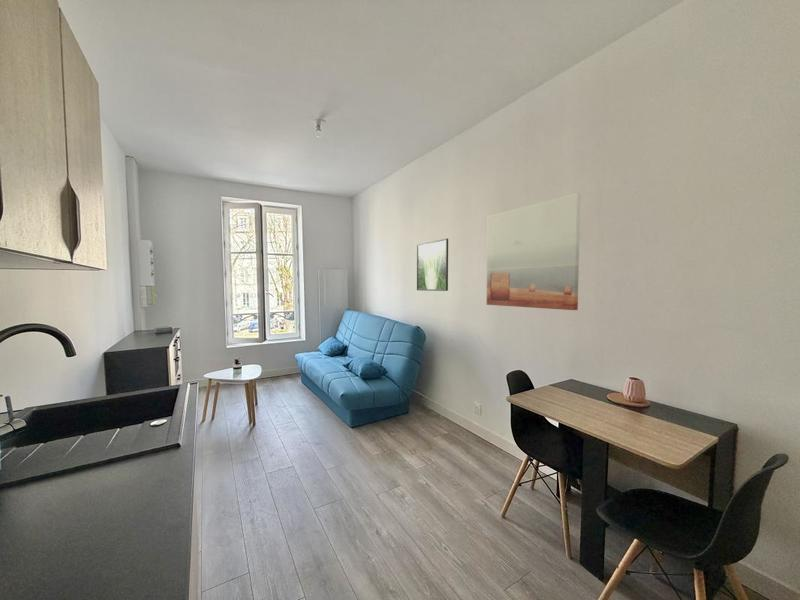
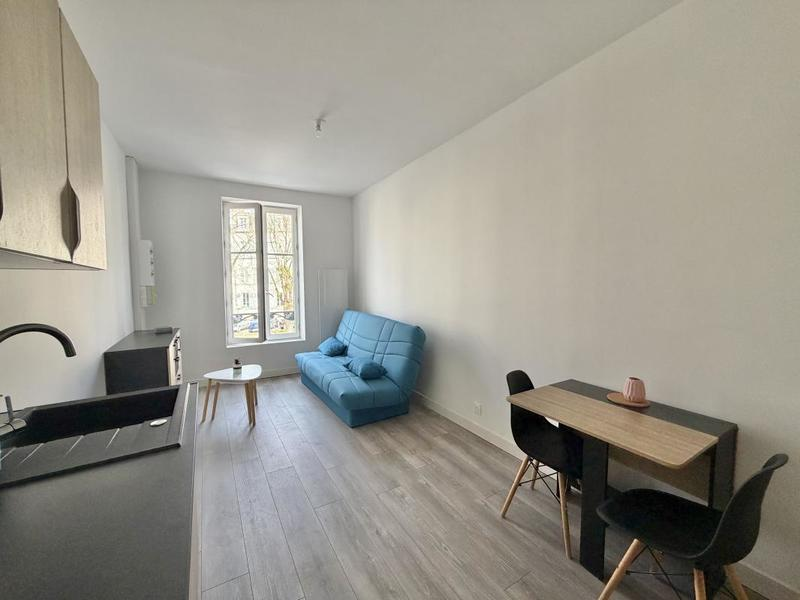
- wall art [486,192,582,311]
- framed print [416,238,449,292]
